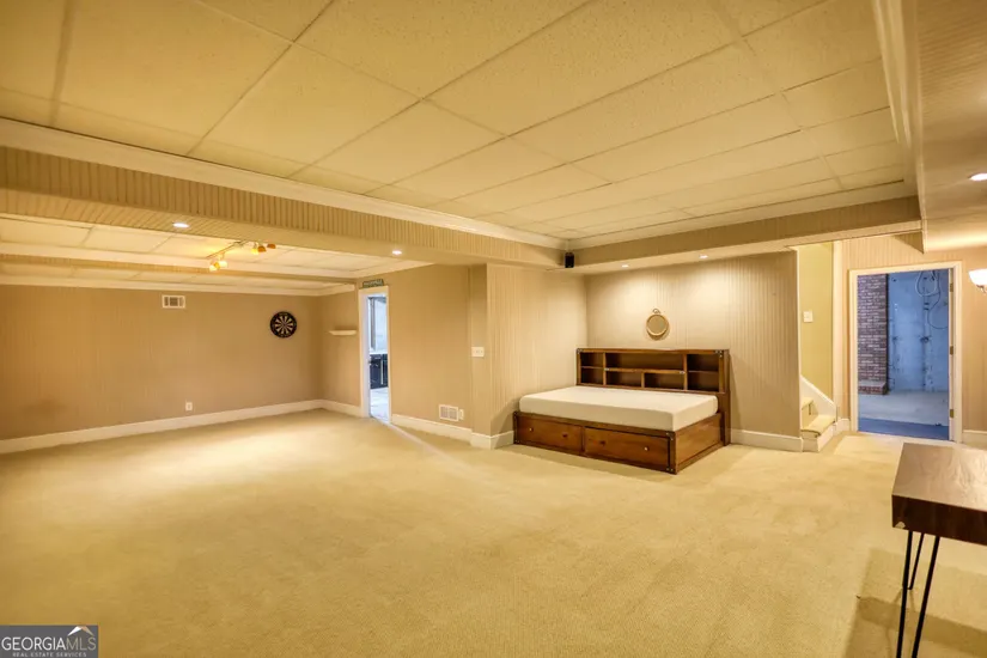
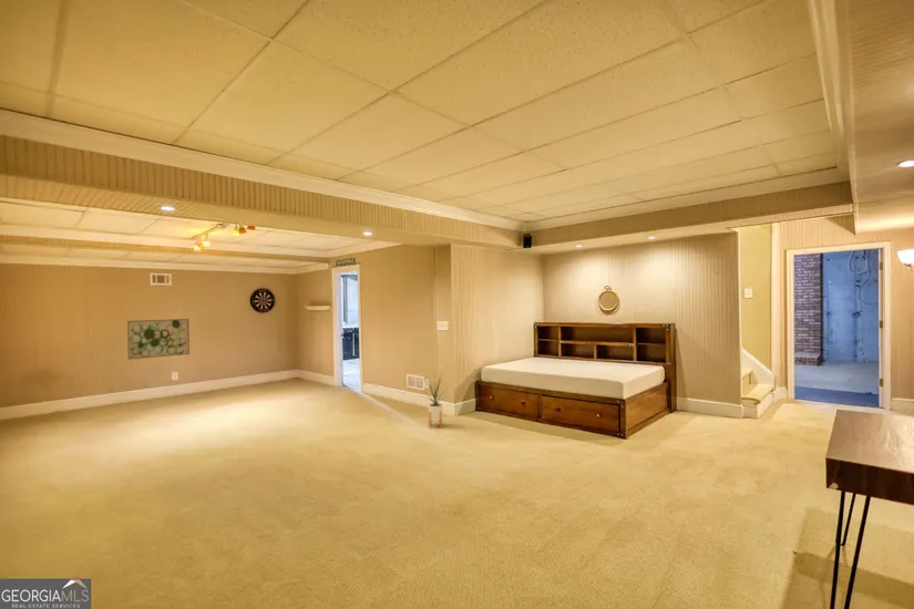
+ wall art [126,318,191,361]
+ house plant [421,370,451,429]
